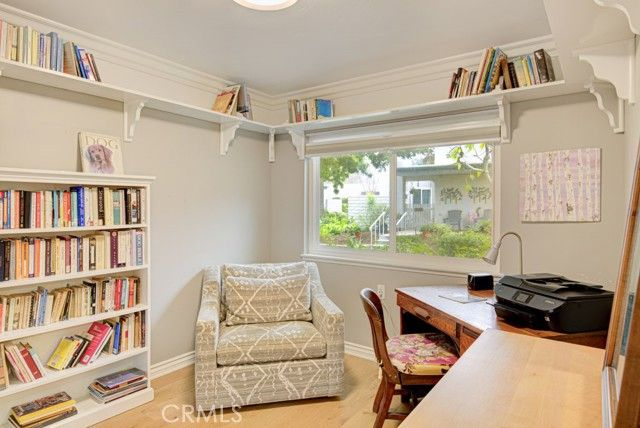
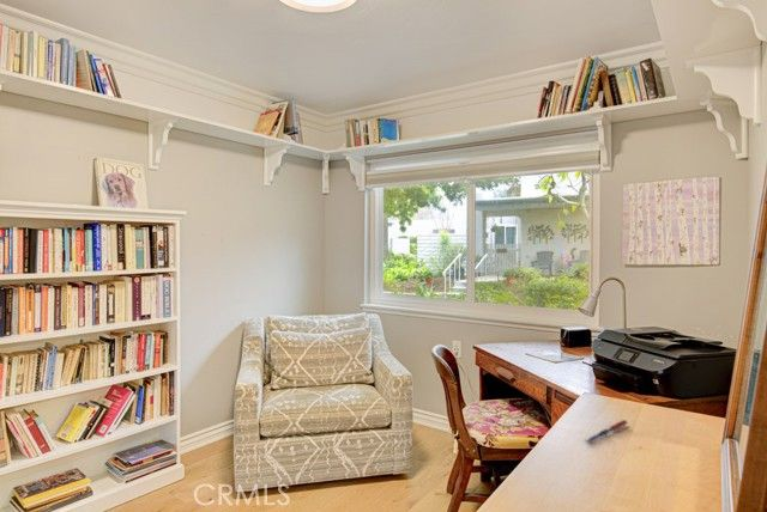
+ pen [584,419,629,444]
